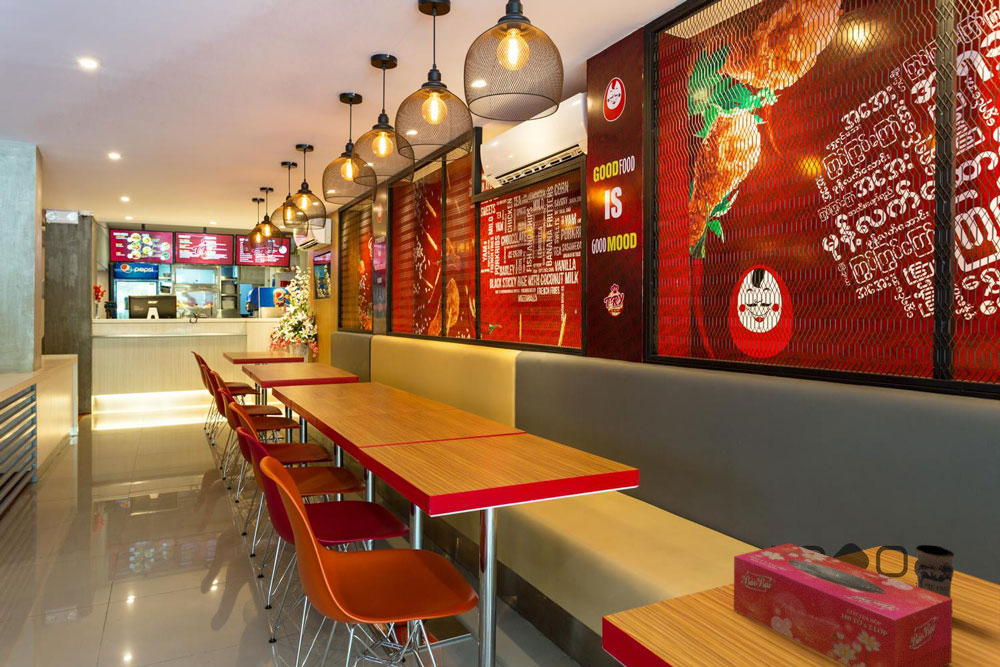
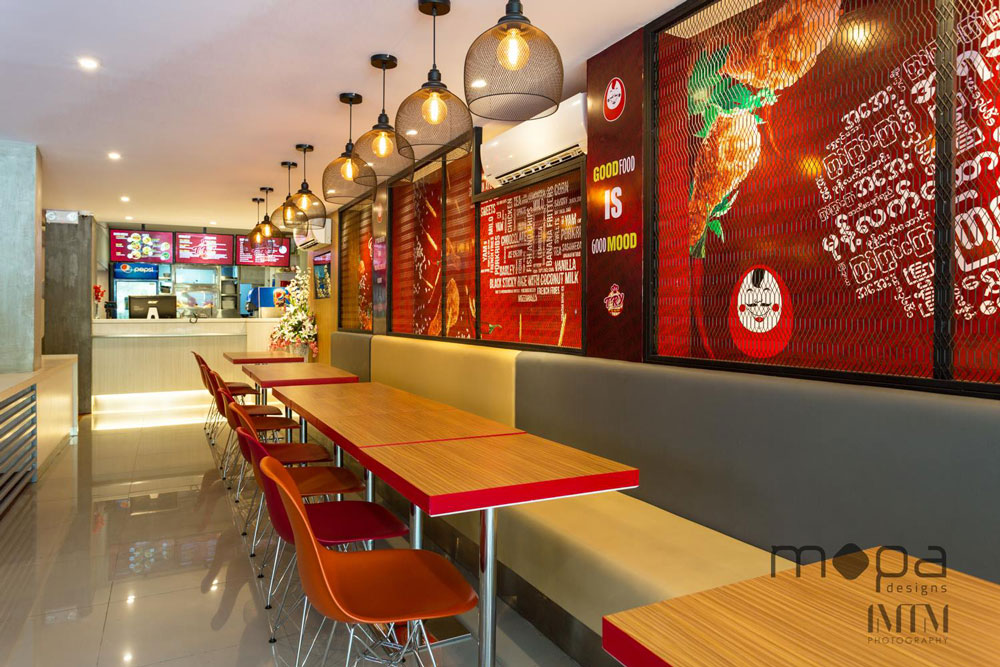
- jar [914,544,955,614]
- tissue box [733,542,953,667]
